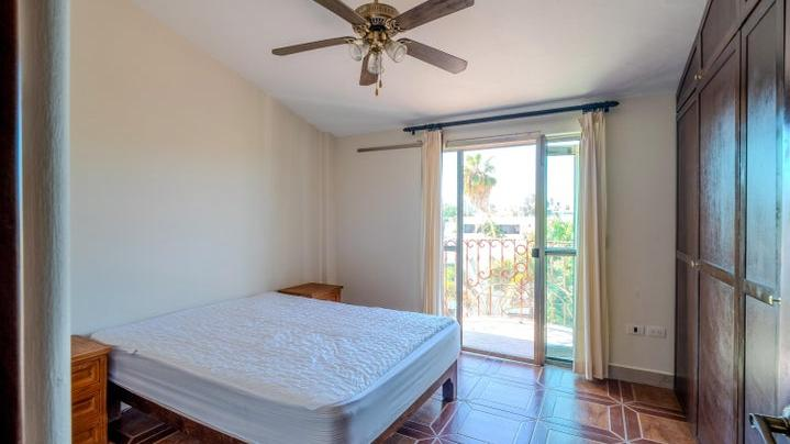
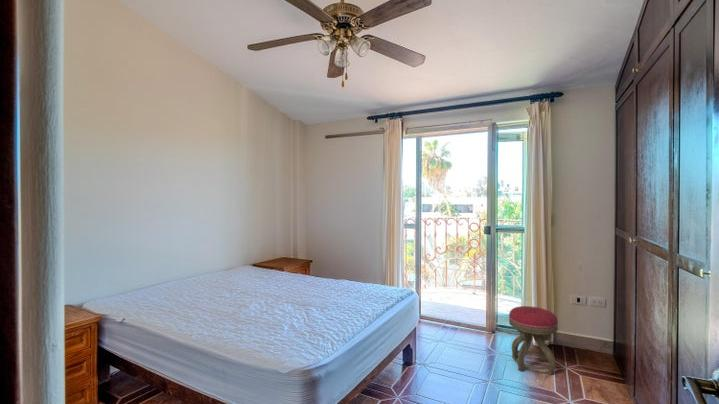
+ stool [508,305,559,376]
